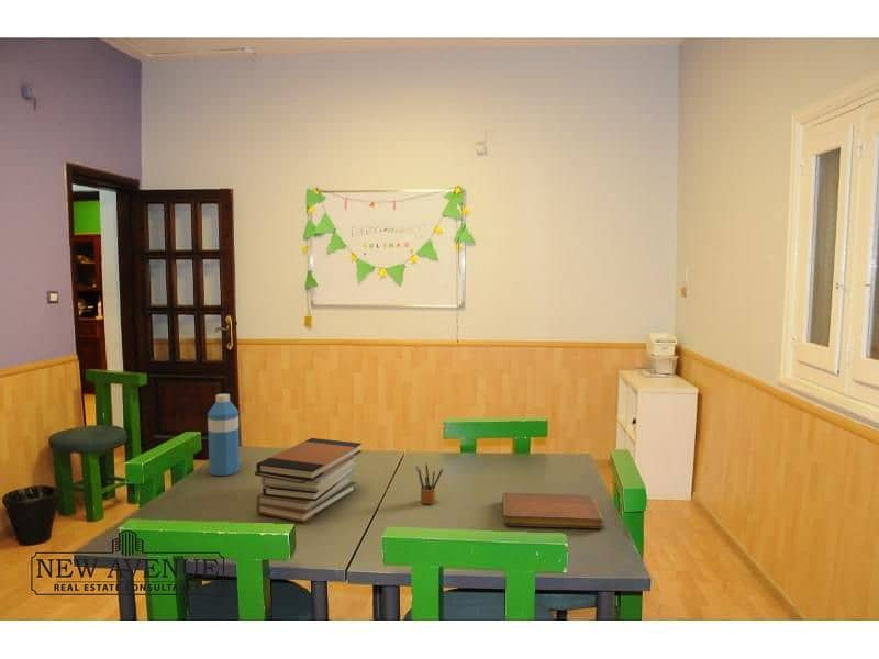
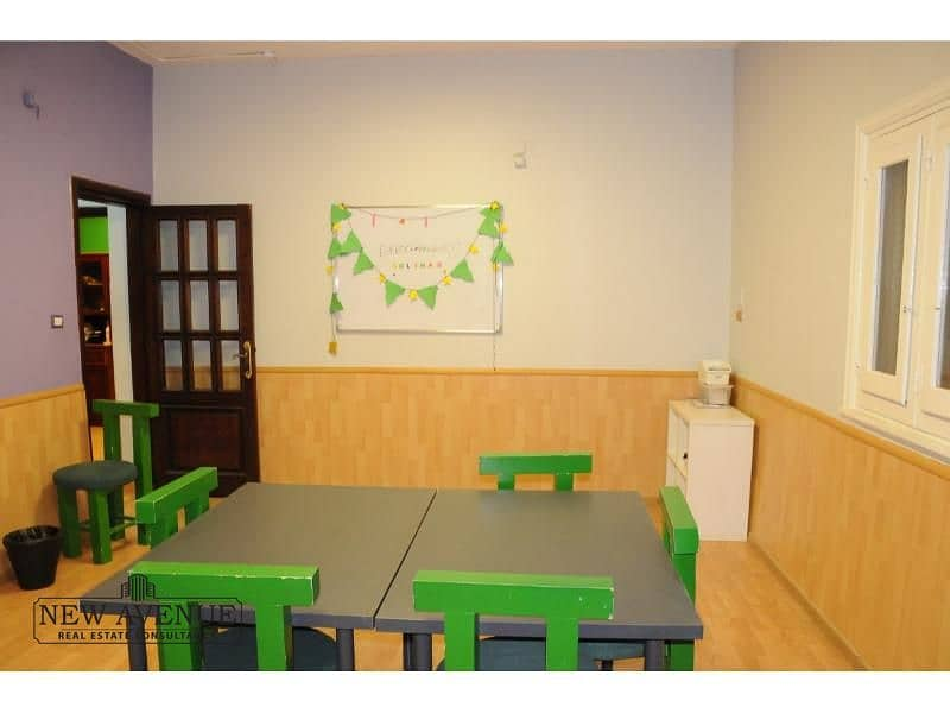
- book stack [254,437,363,523]
- notebook [501,492,604,529]
- water bottle [207,393,241,477]
- pencil box [415,463,444,505]
